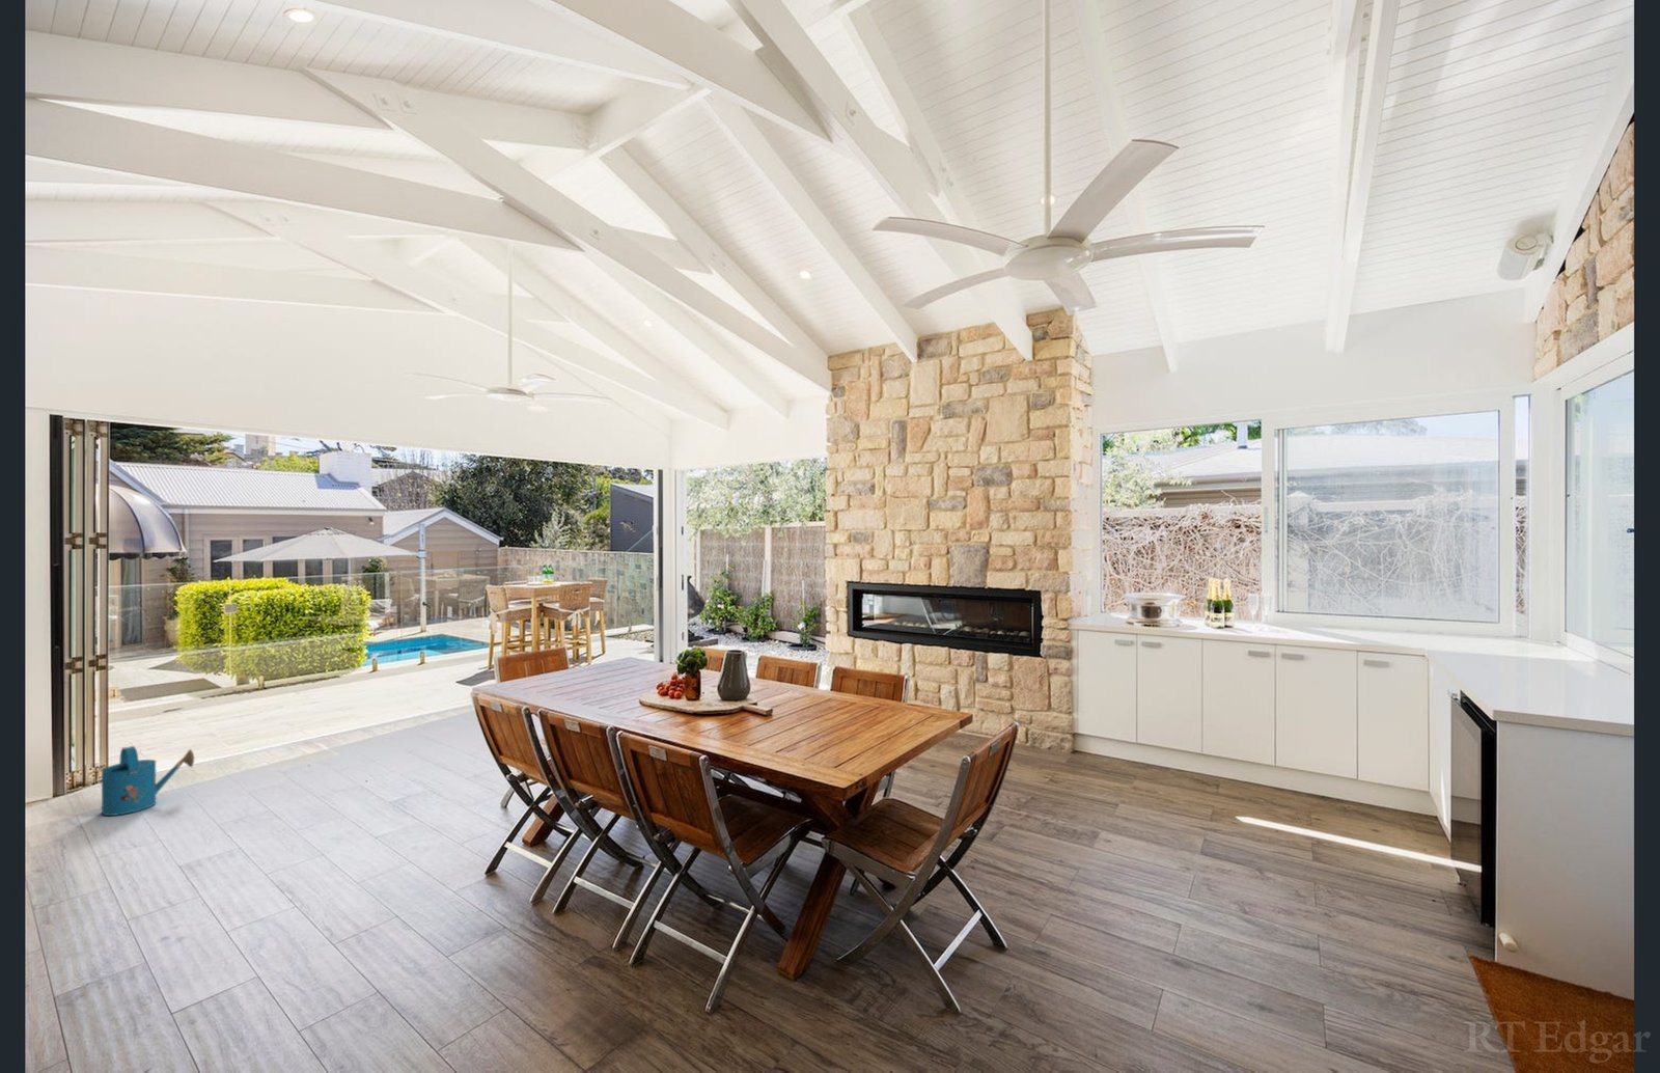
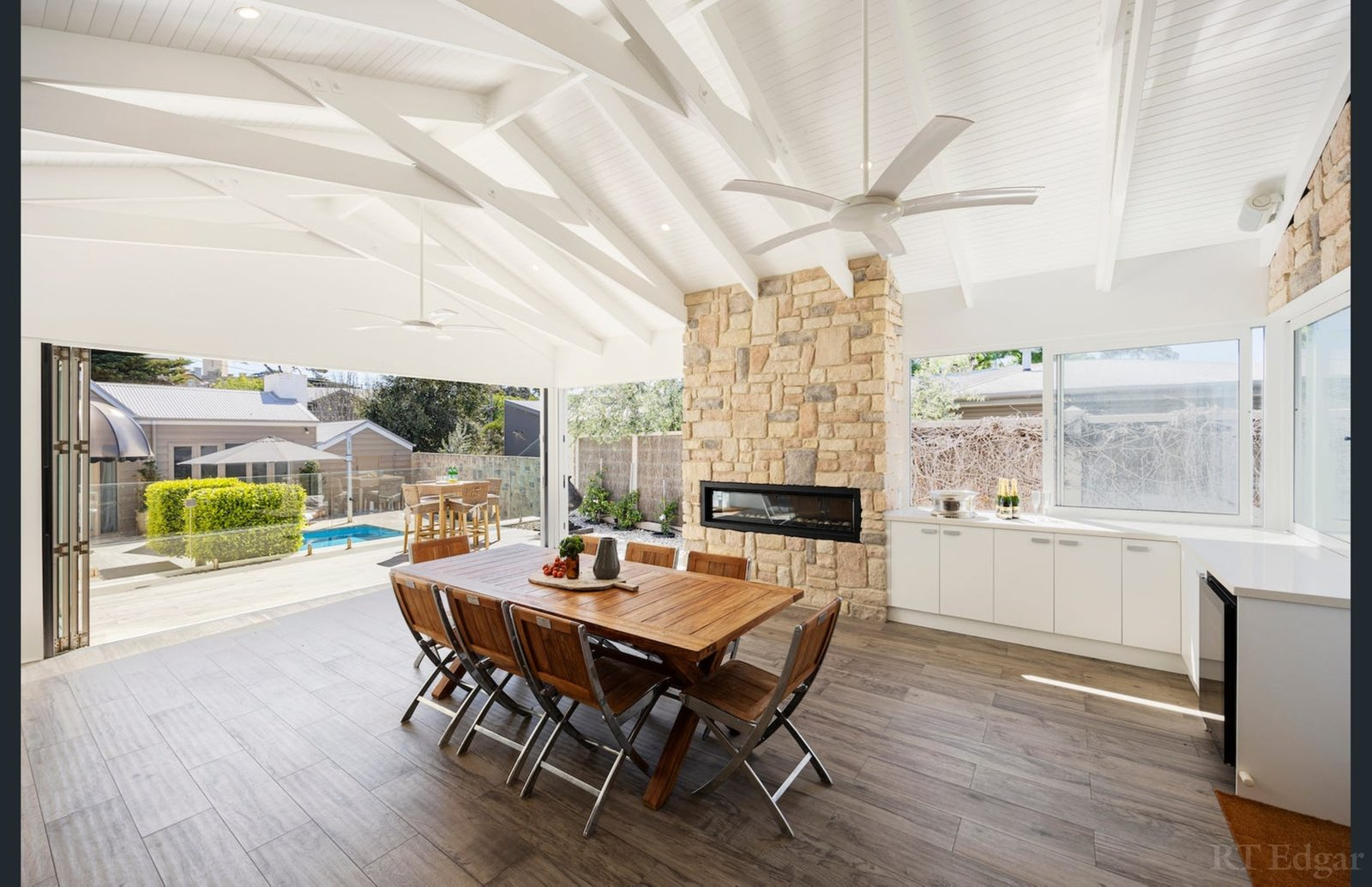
- watering can [99,745,195,817]
